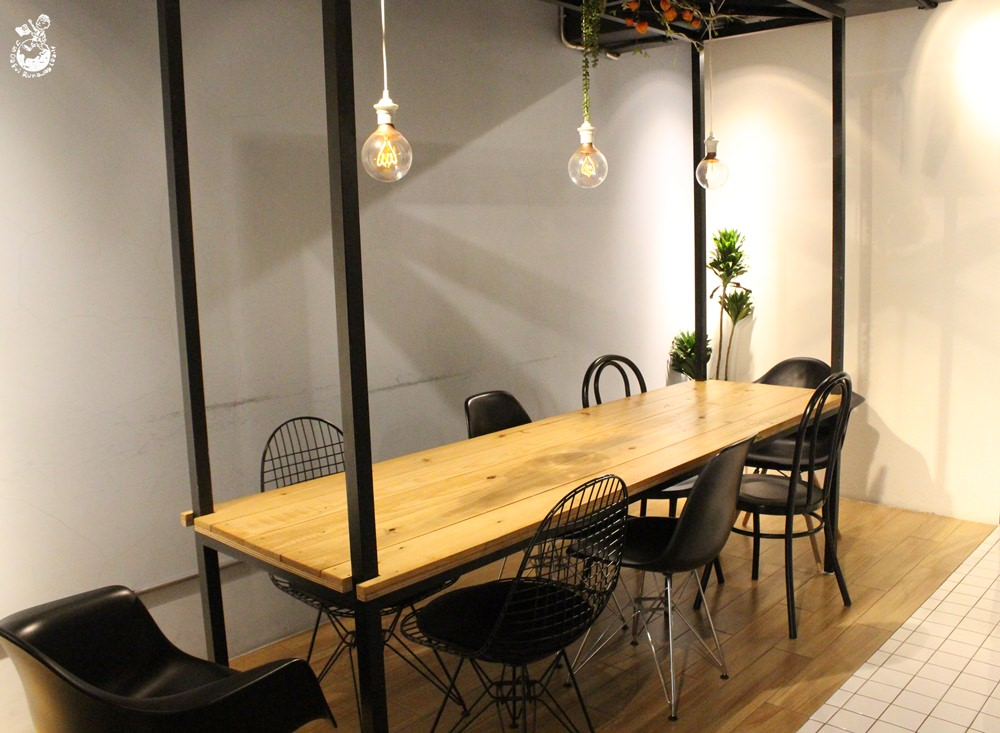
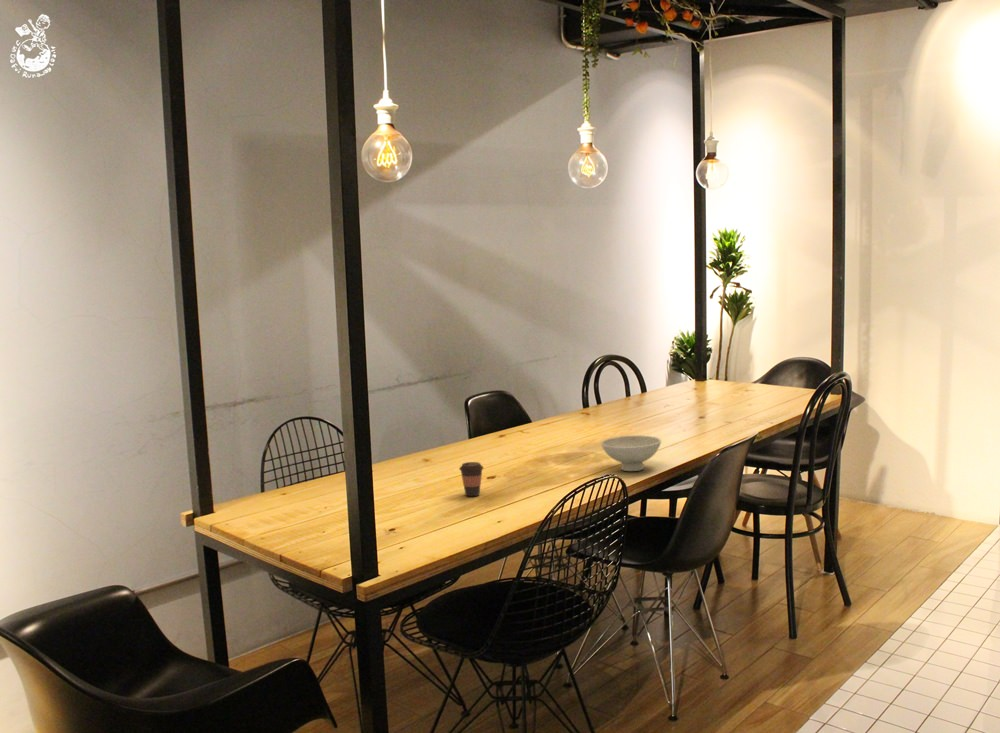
+ coffee cup [458,461,485,497]
+ bowl [600,435,662,472]
